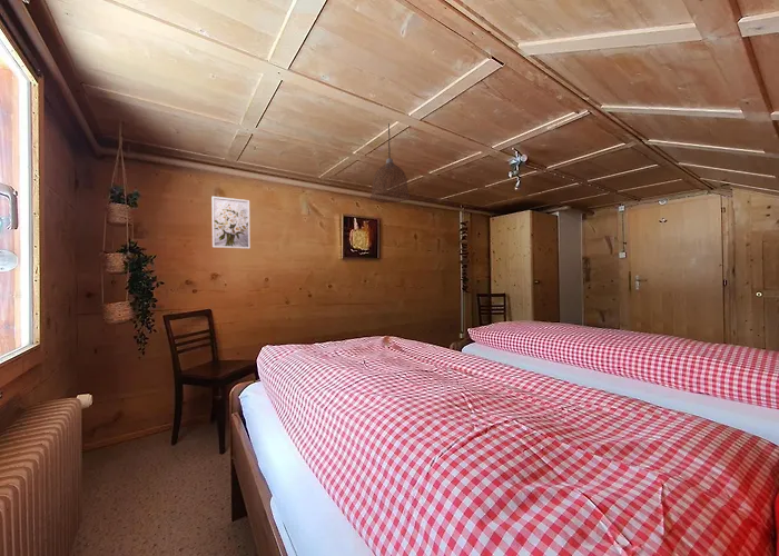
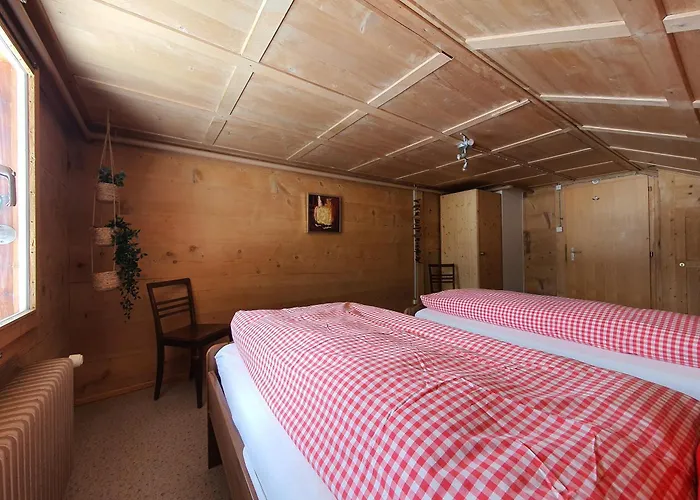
- wall art [210,196,252,250]
- pendant lamp [369,122,412,203]
